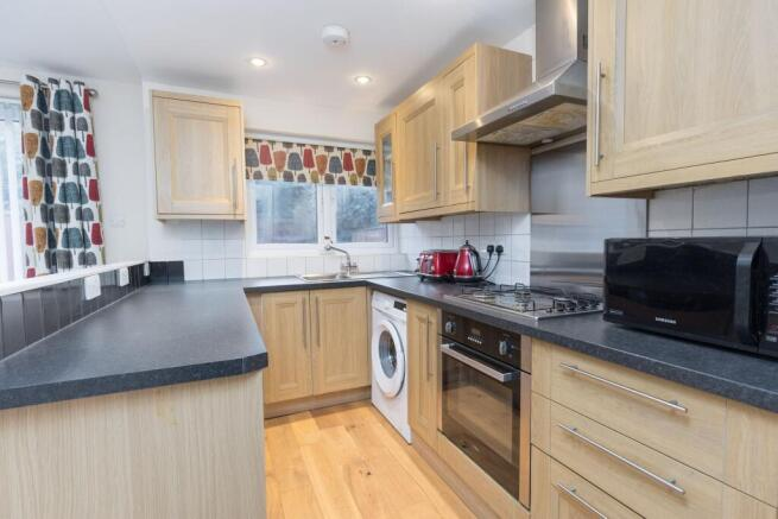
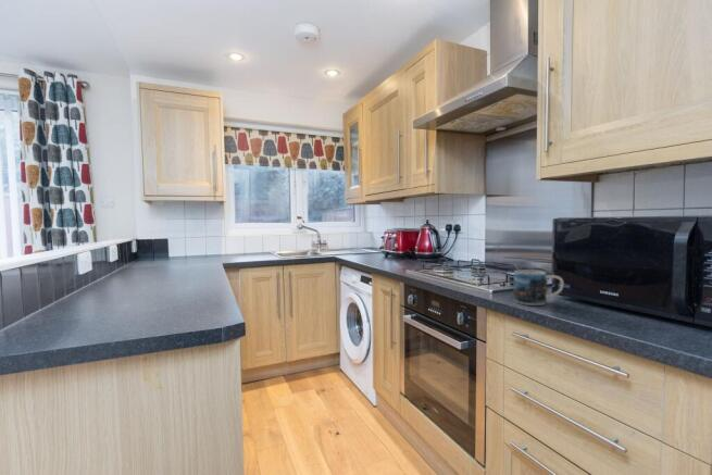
+ mug [512,268,564,307]
